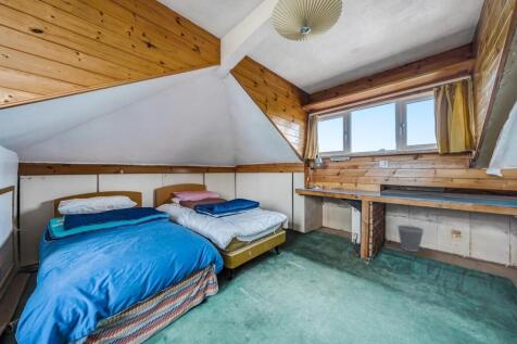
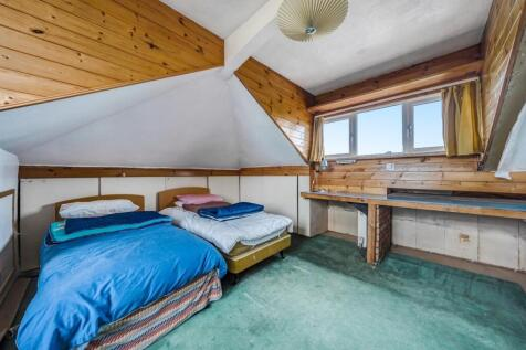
- wastebasket [396,224,425,253]
